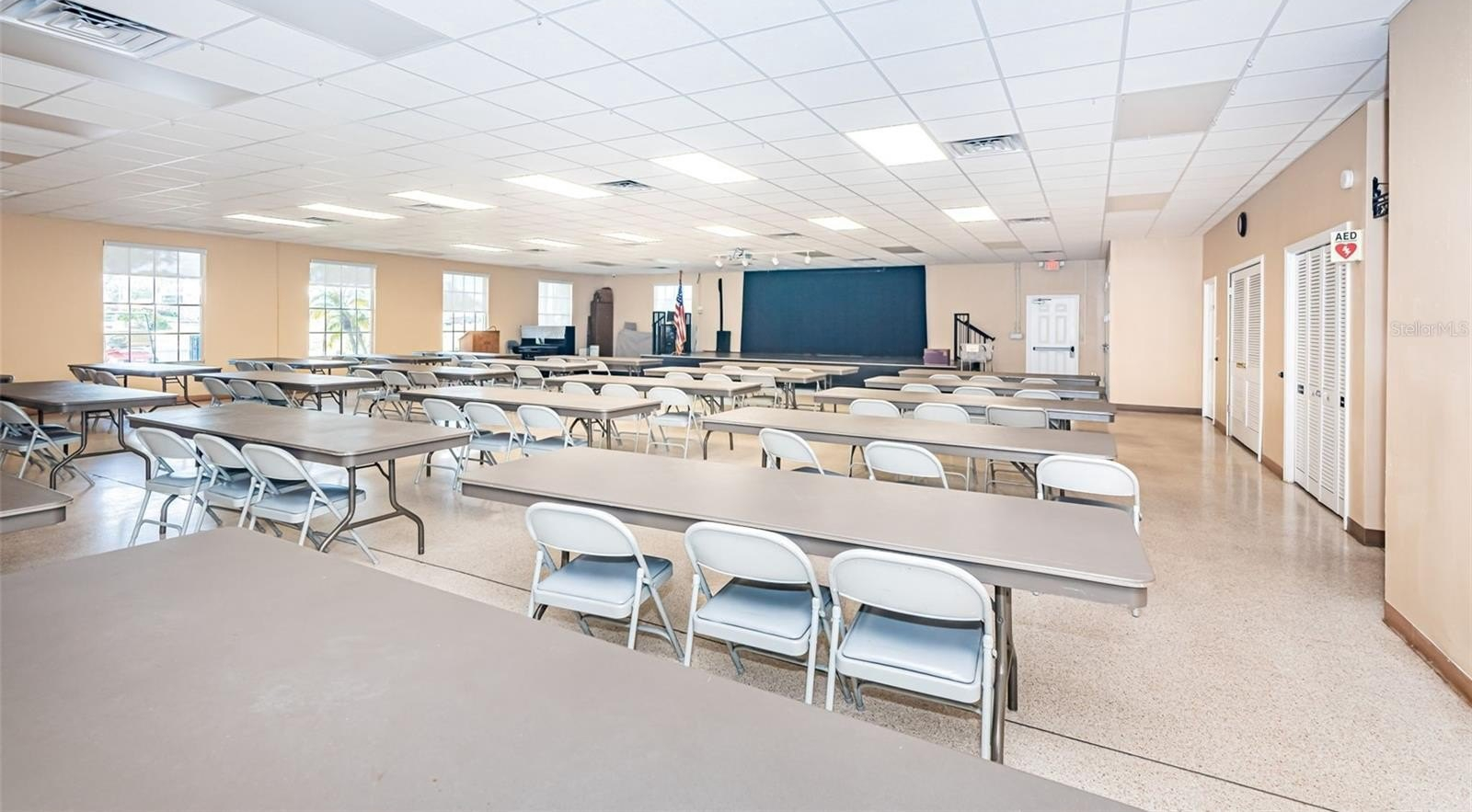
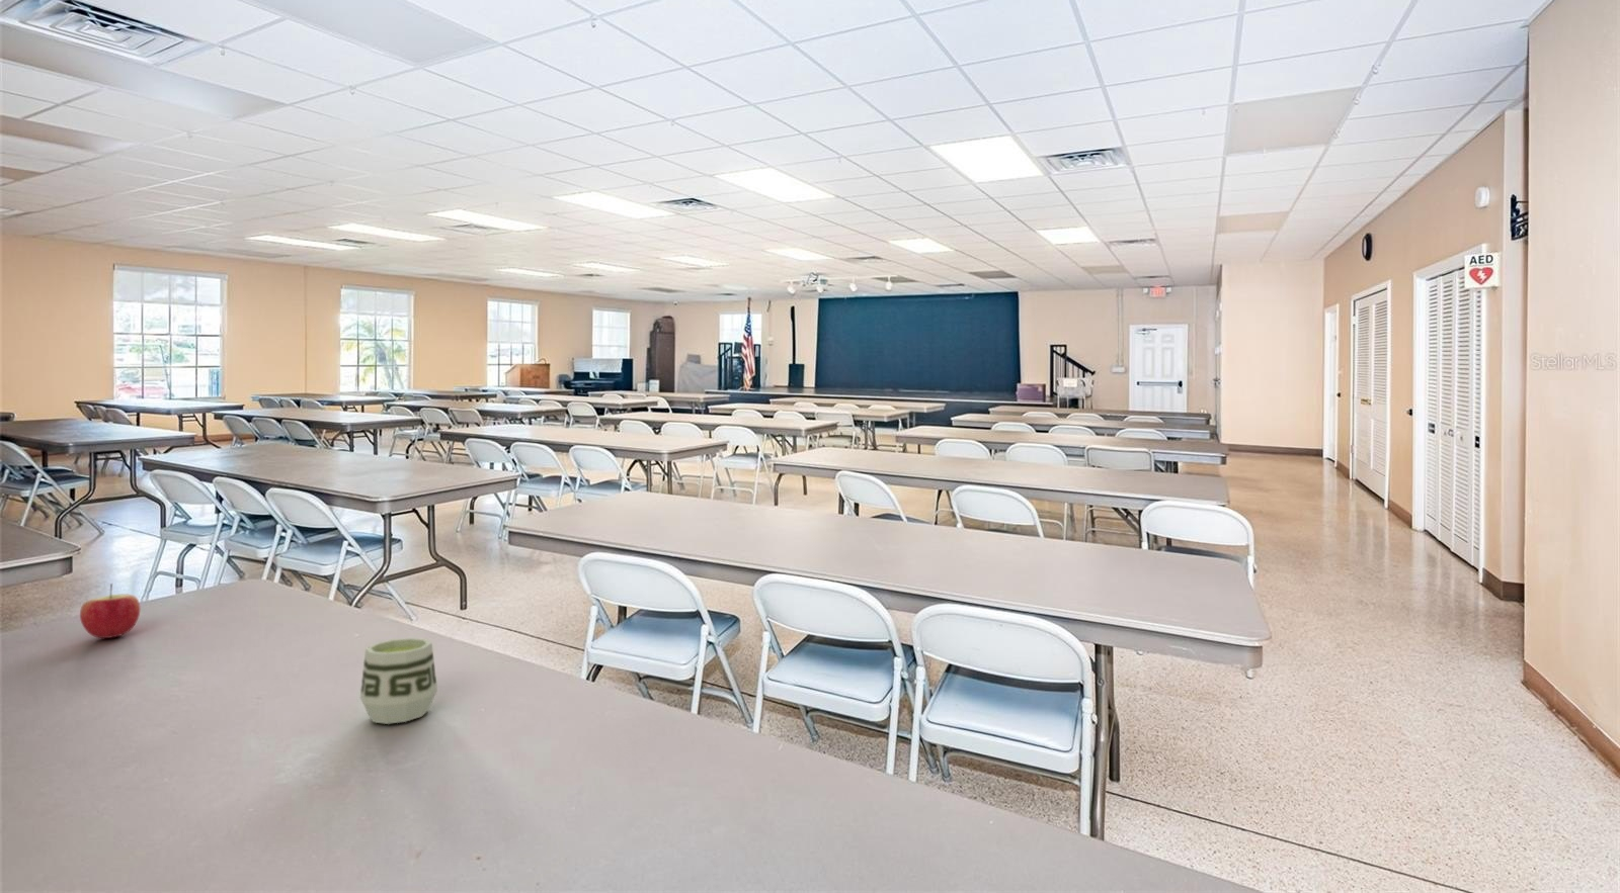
+ cup [360,637,438,725]
+ apple [79,583,141,639]
